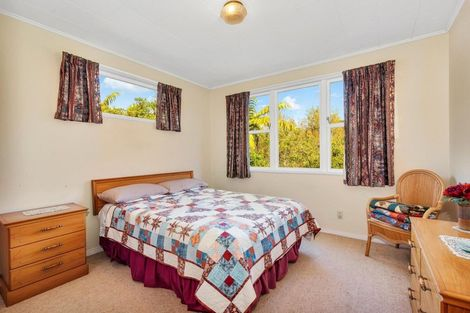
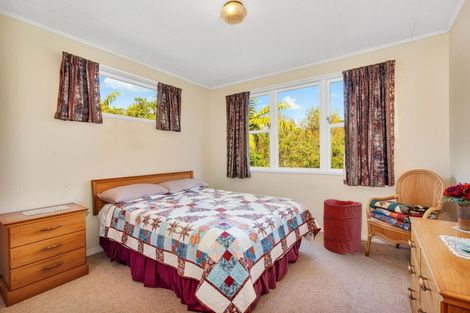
+ laundry hamper [322,198,363,256]
